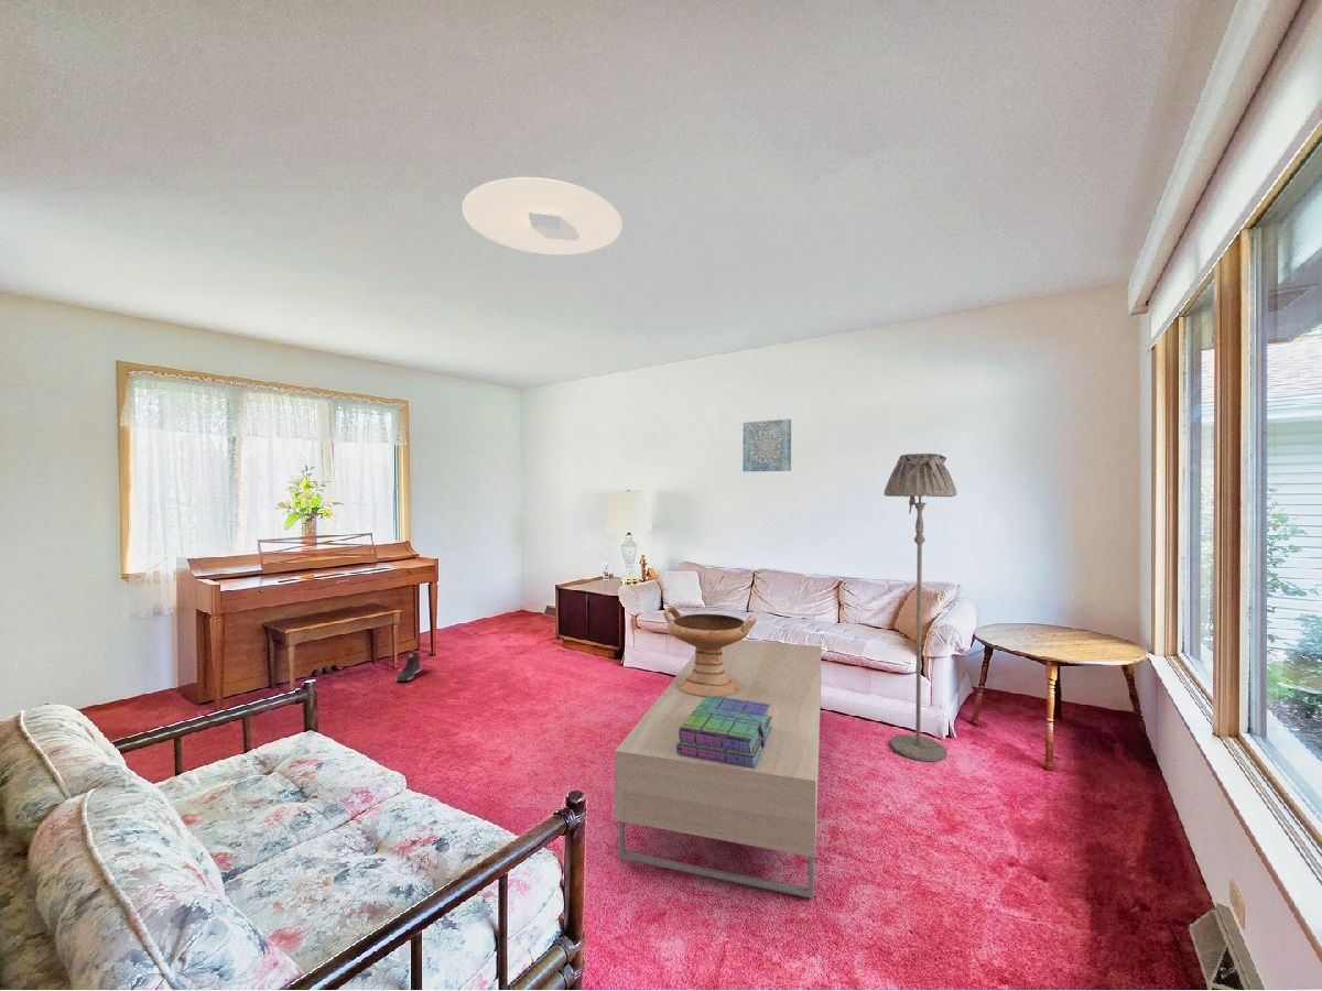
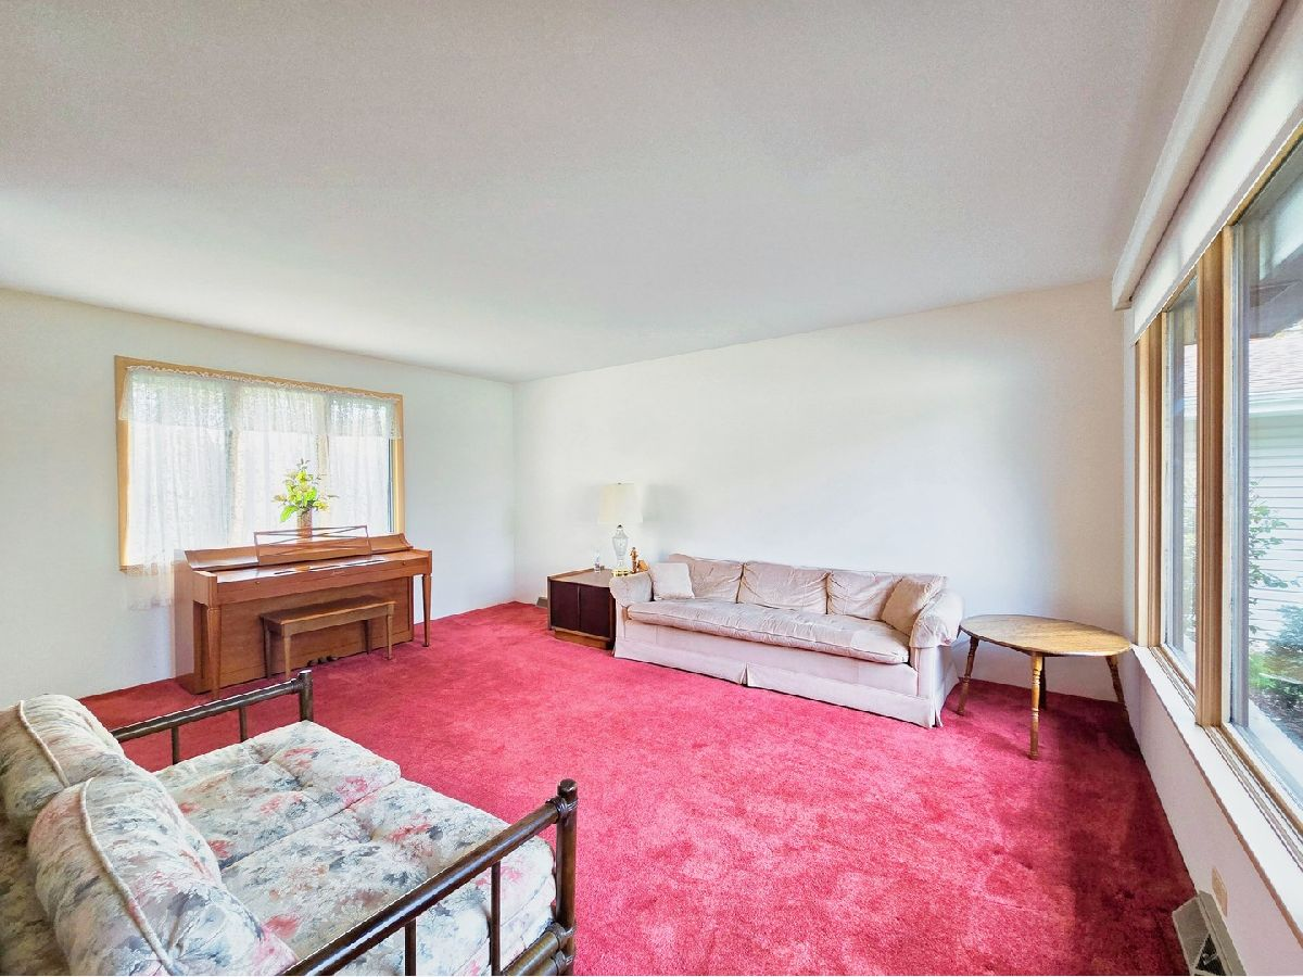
- floor lamp [882,453,957,762]
- sneaker [395,650,422,683]
- ceiling light [462,176,624,257]
- coffee table [614,639,822,899]
- wall art [741,418,792,472]
- decorative bowl [662,606,758,697]
- stack of books [676,695,772,767]
